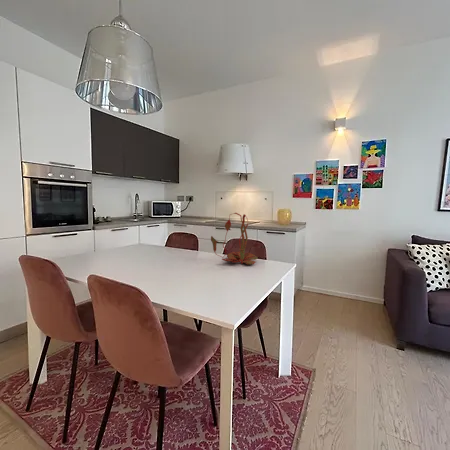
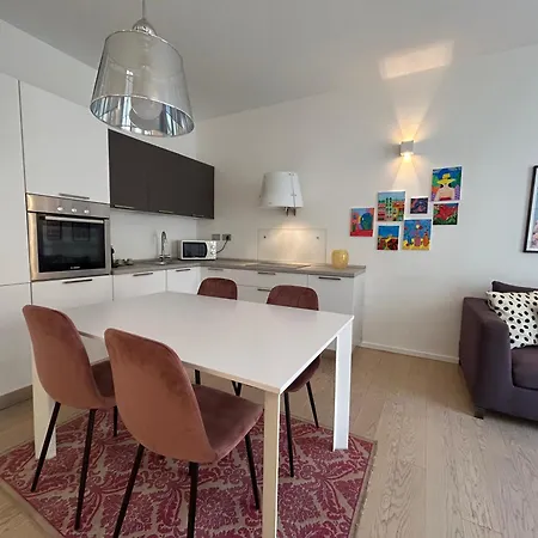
- plant [210,212,258,265]
